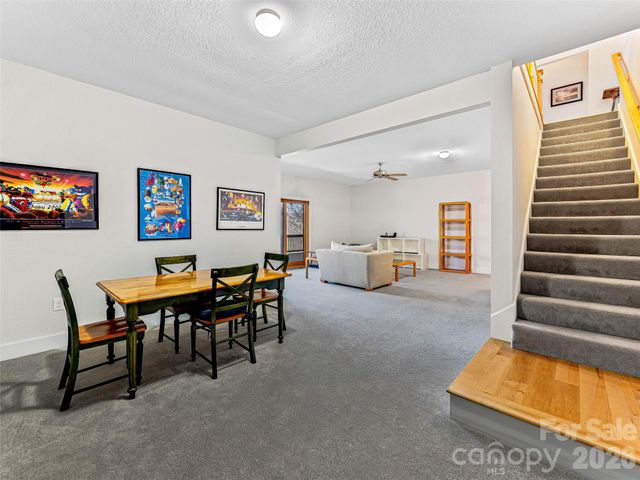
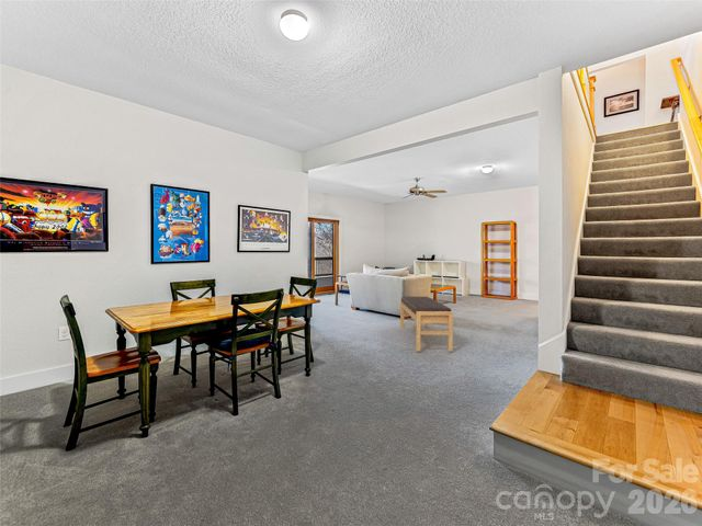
+ bench [399,296,454,353]
